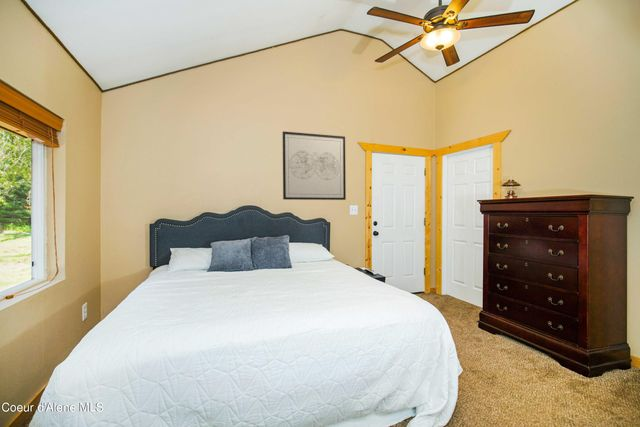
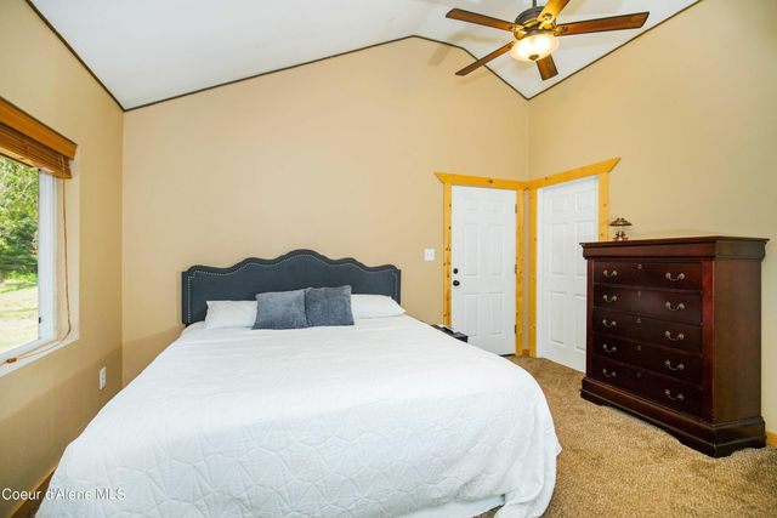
- wall art [281,130,347,201]
